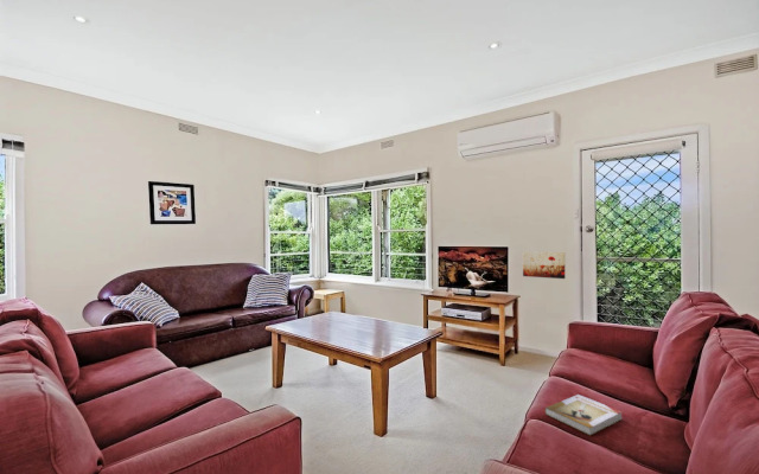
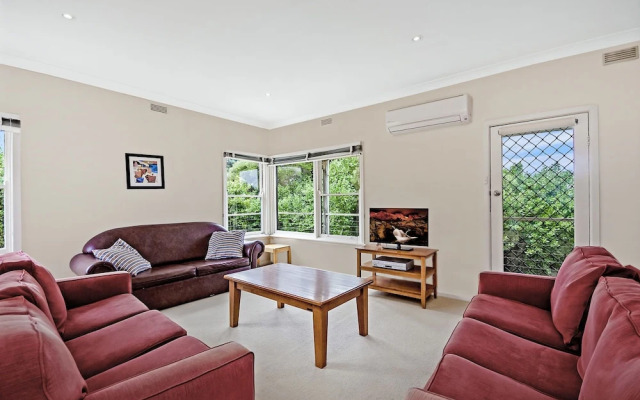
- book [543,393,624,437]
- wall art [522,250,566,280]
